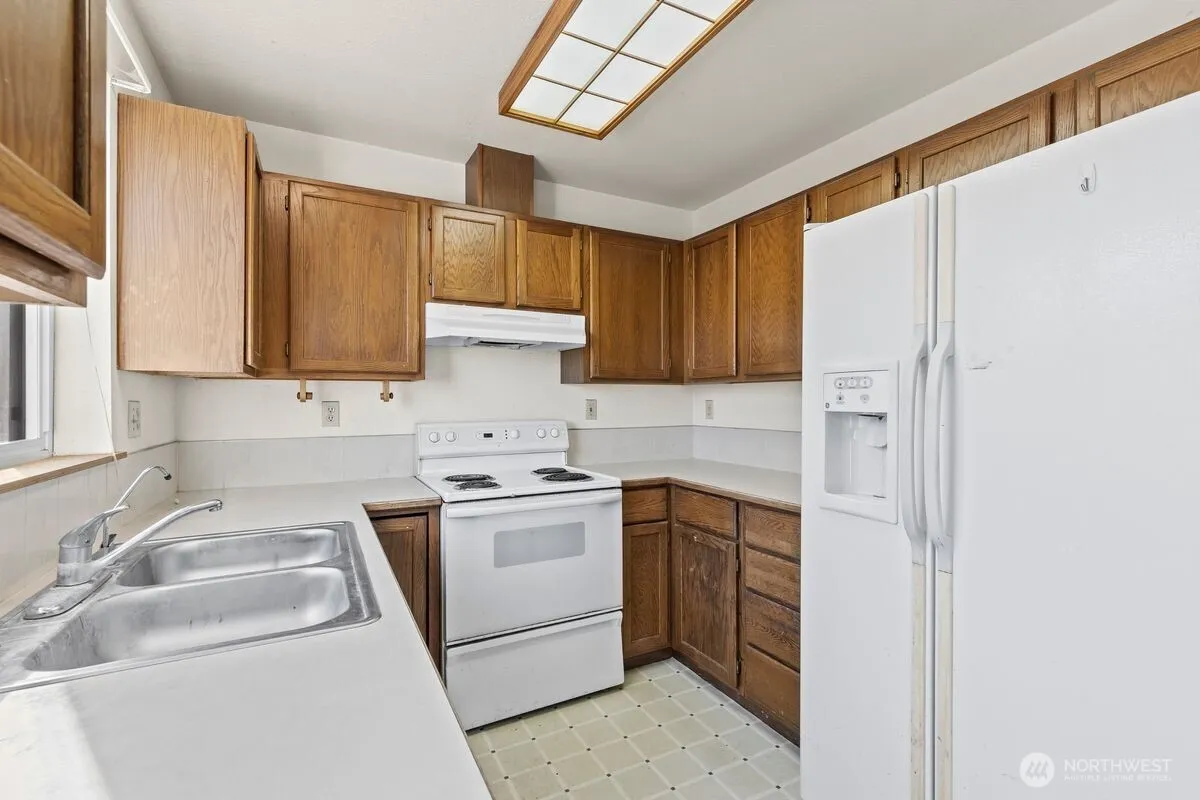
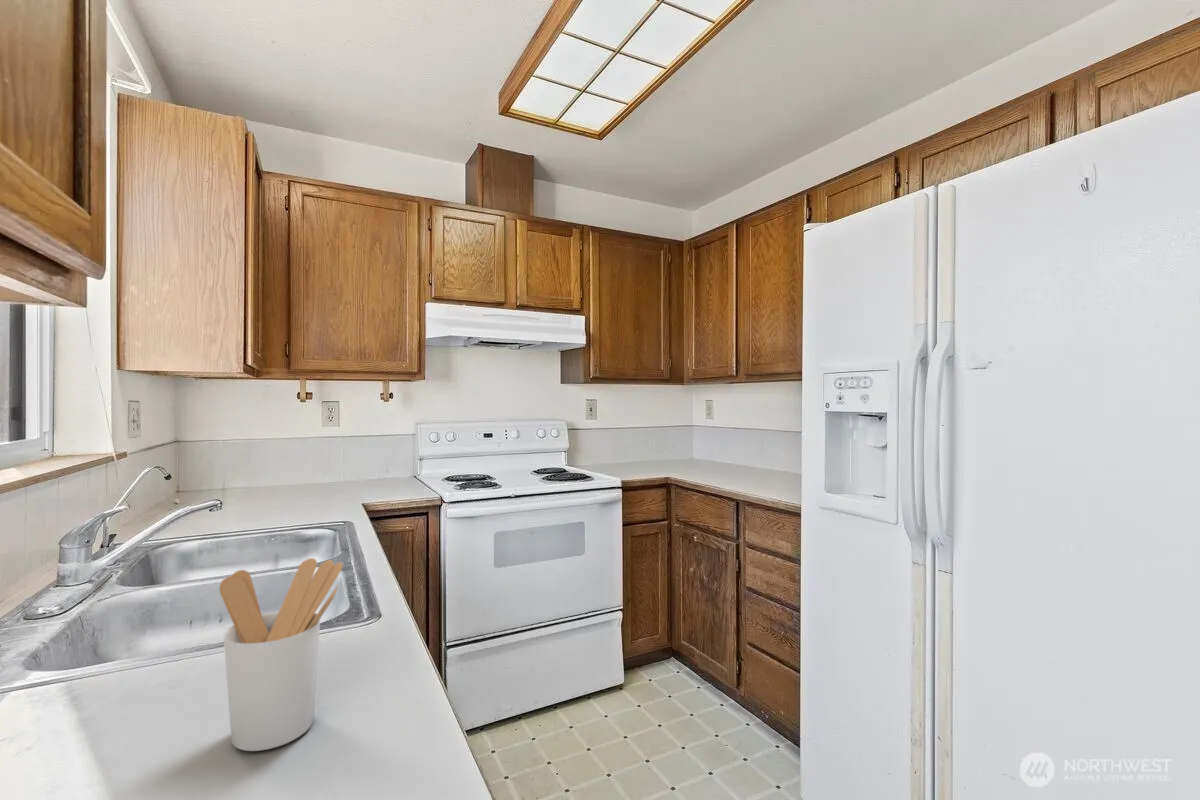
+ utensil holder [218,557,344,752]
